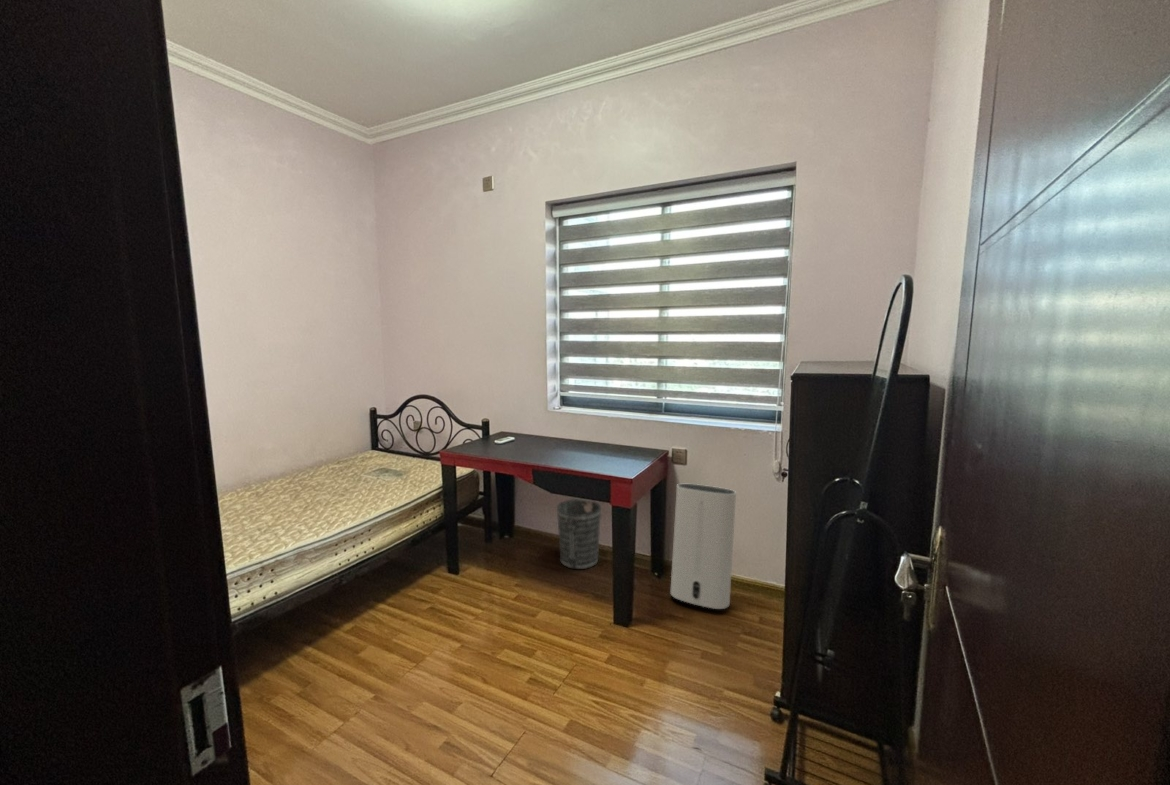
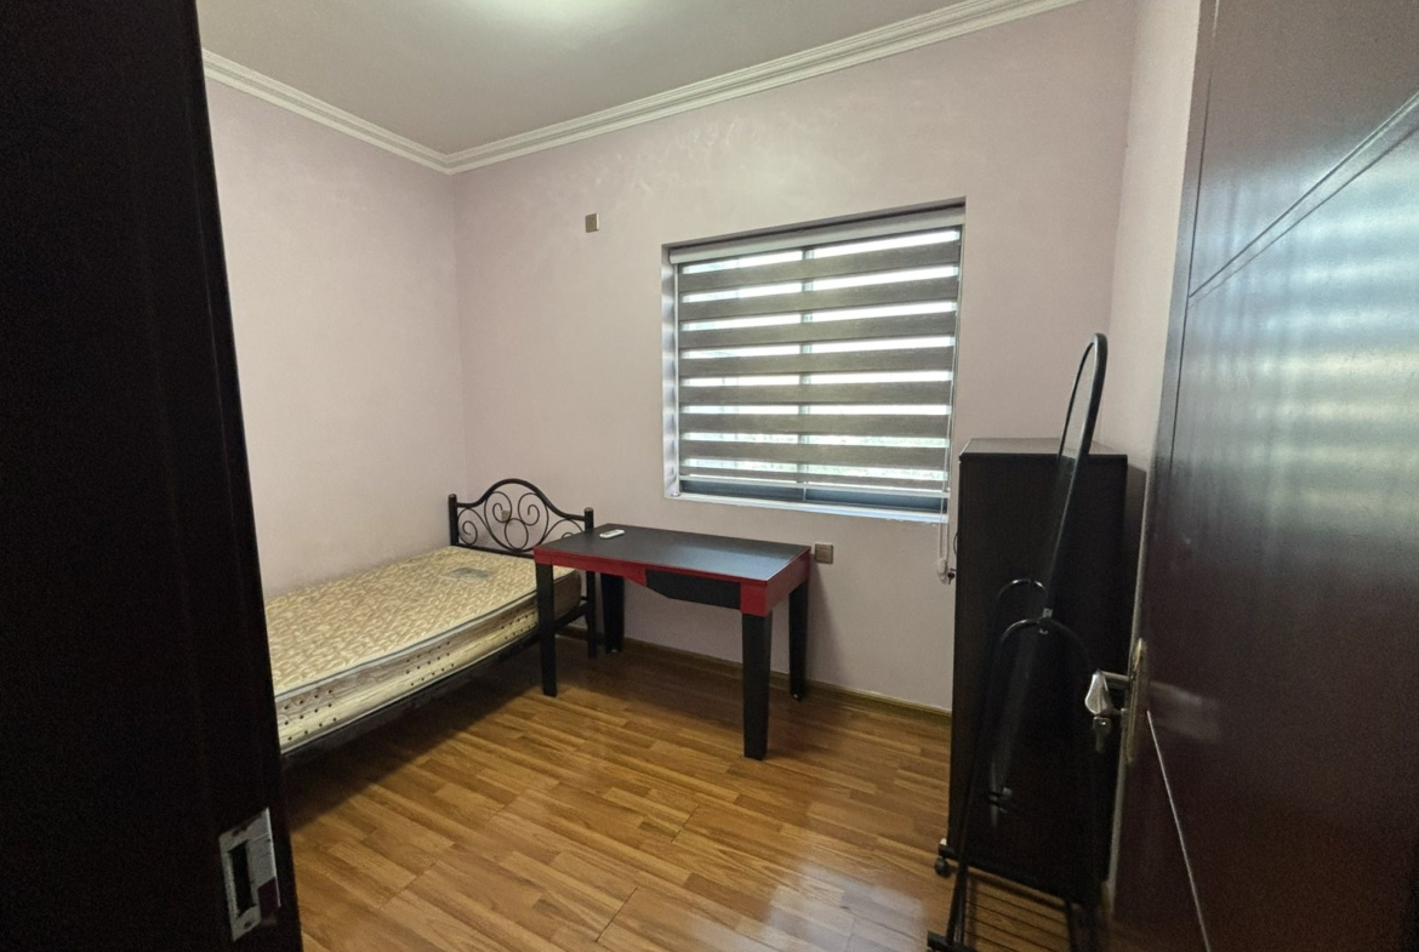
- wastebasket [556,498,602,570]
- air purifier [669,483,737,610]
